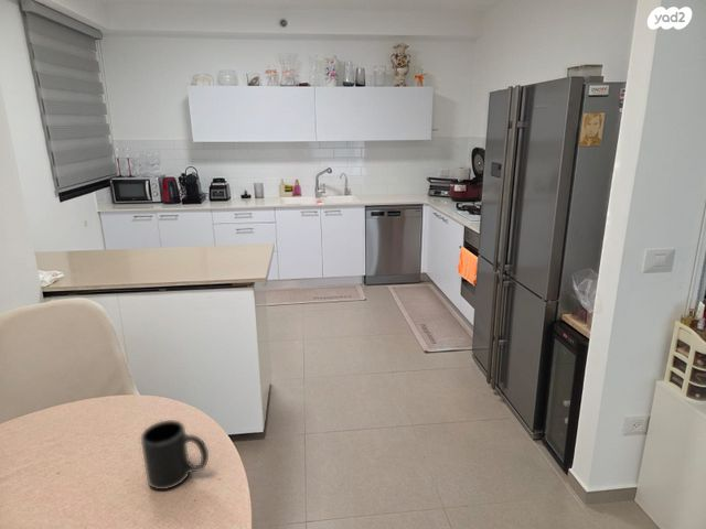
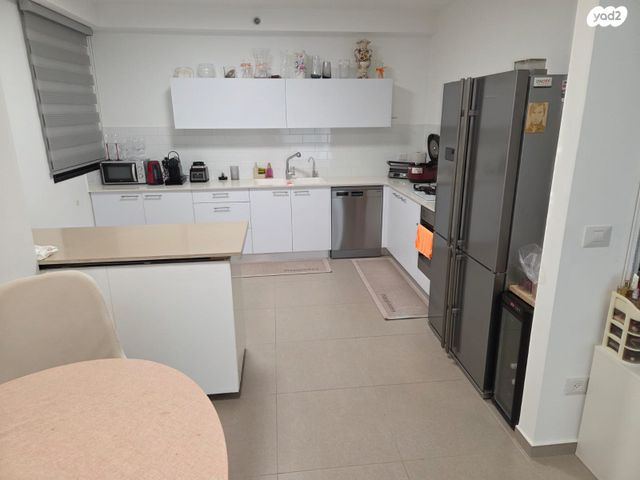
- mug [140,419,210,490]
